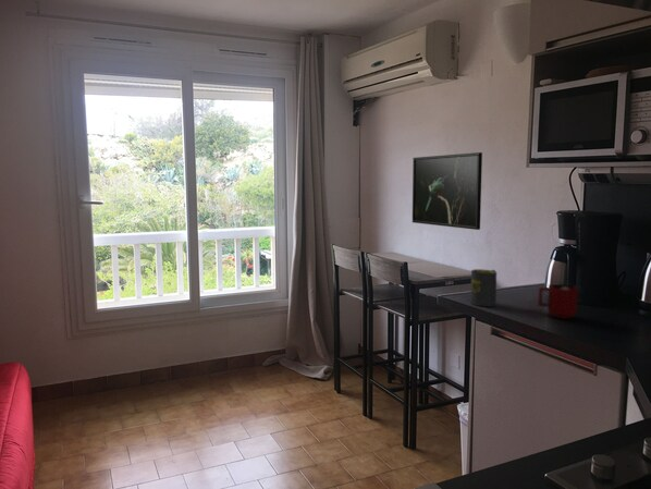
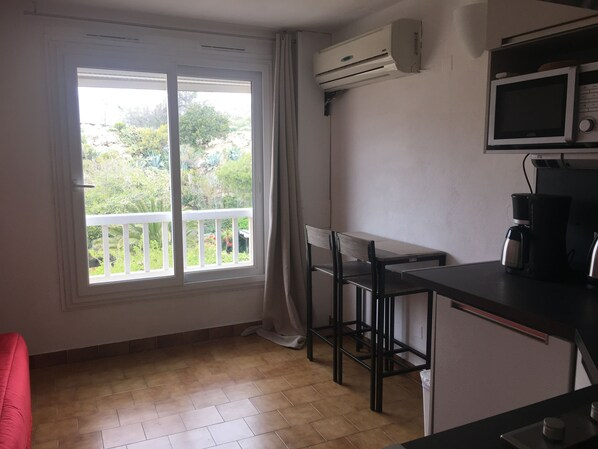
- mug [469,268,498,308]
- mug [537,283,579,320]
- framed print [412,151,483,231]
